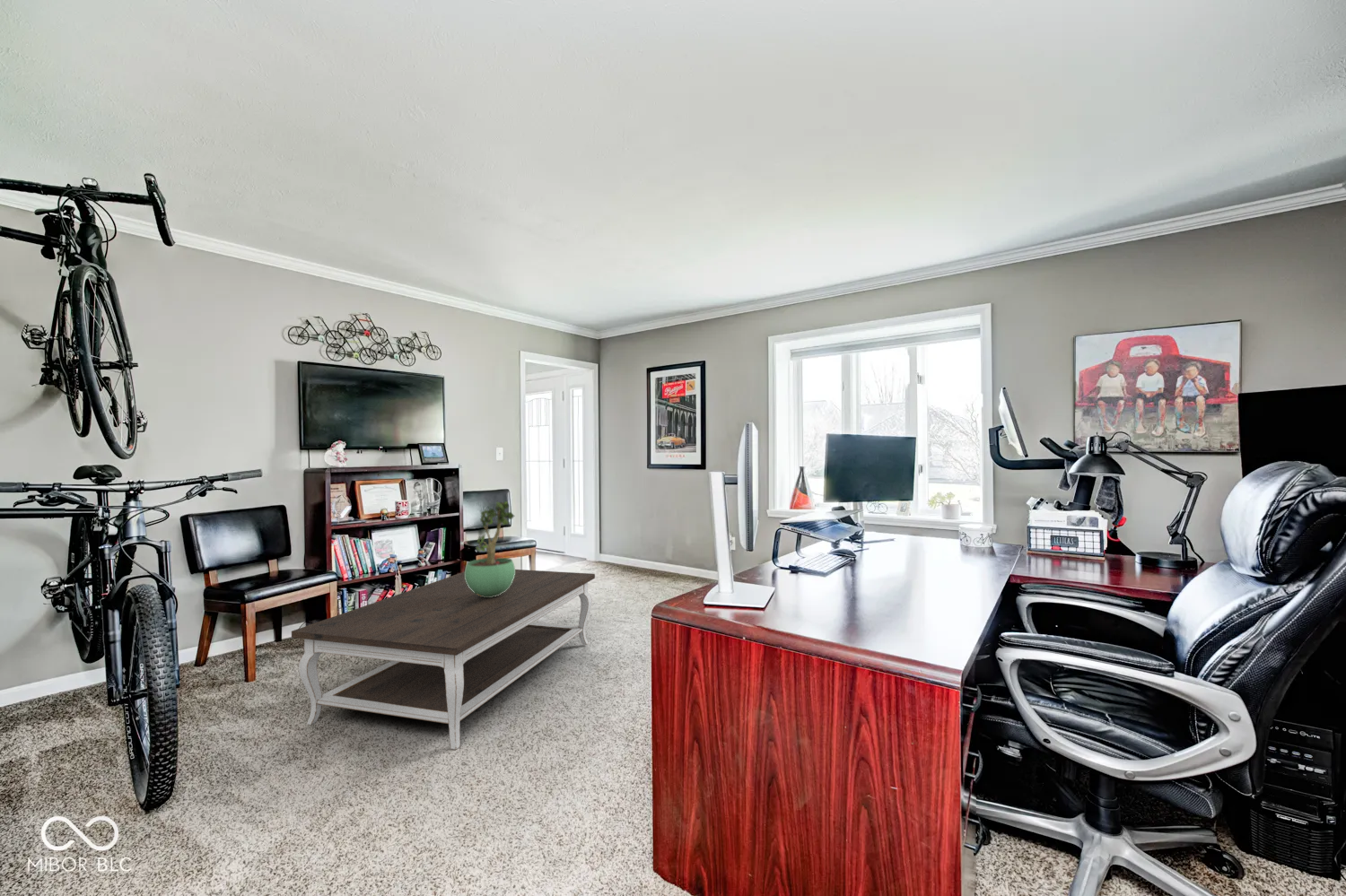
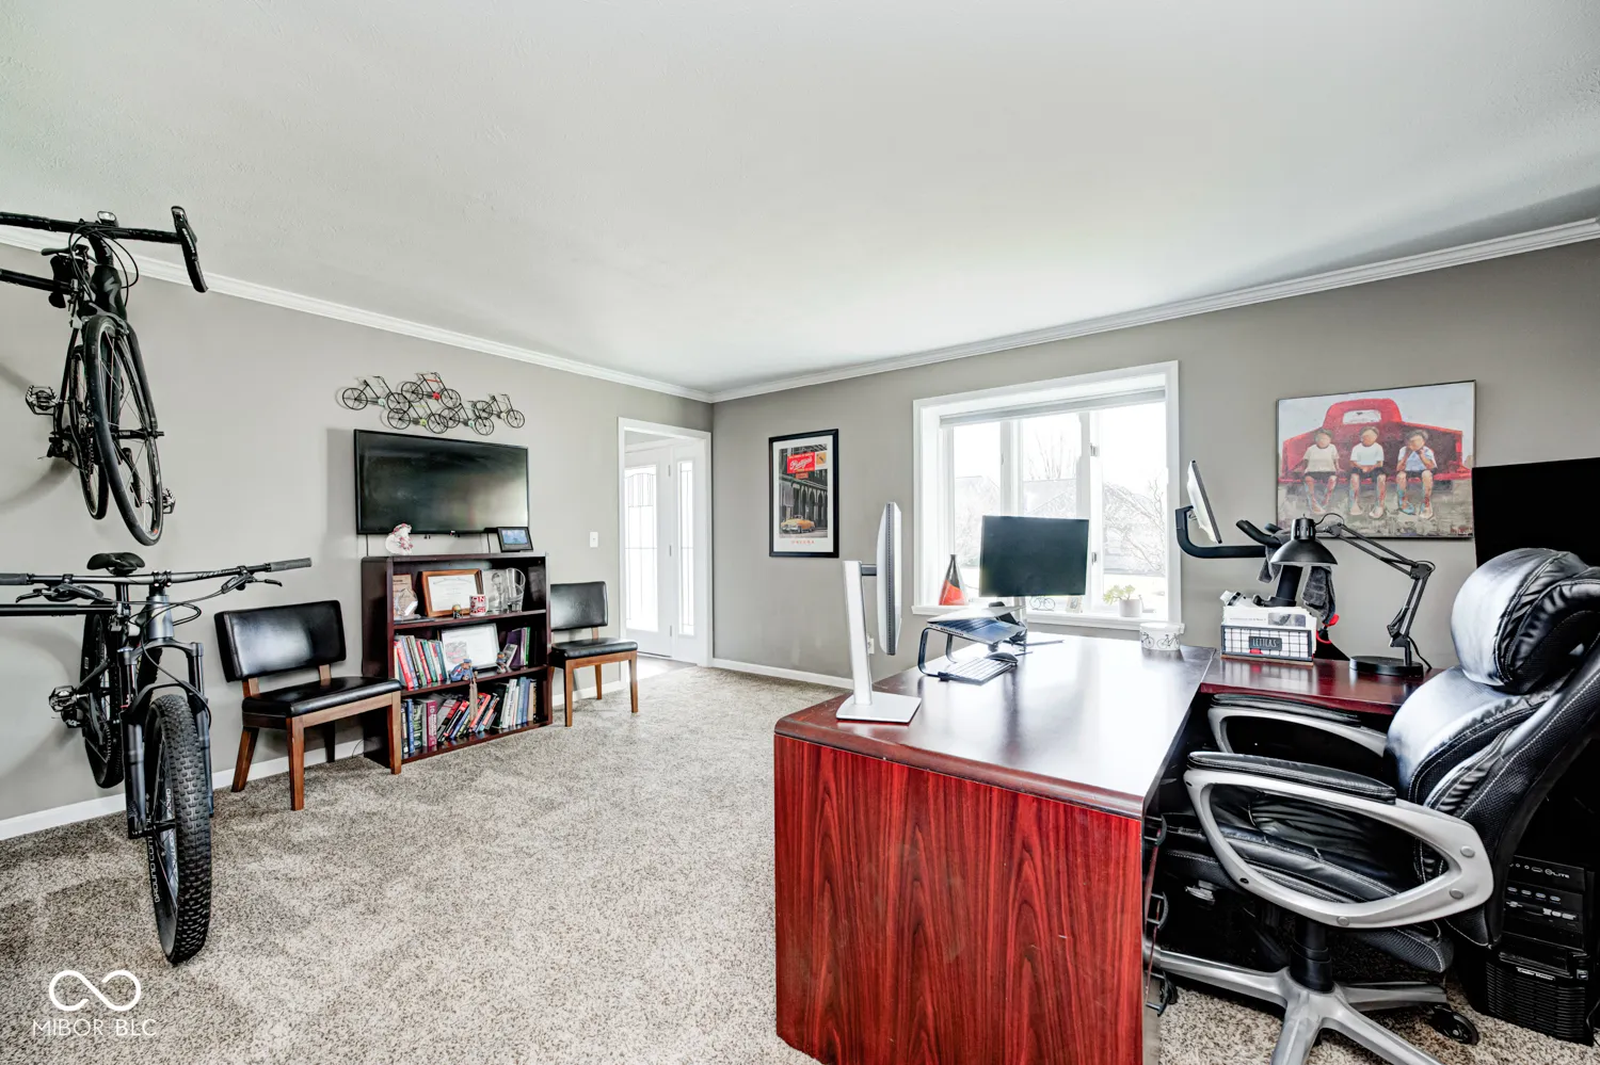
- potted plant [464,500,516,597]
- coffee table [291,569,596,751]
